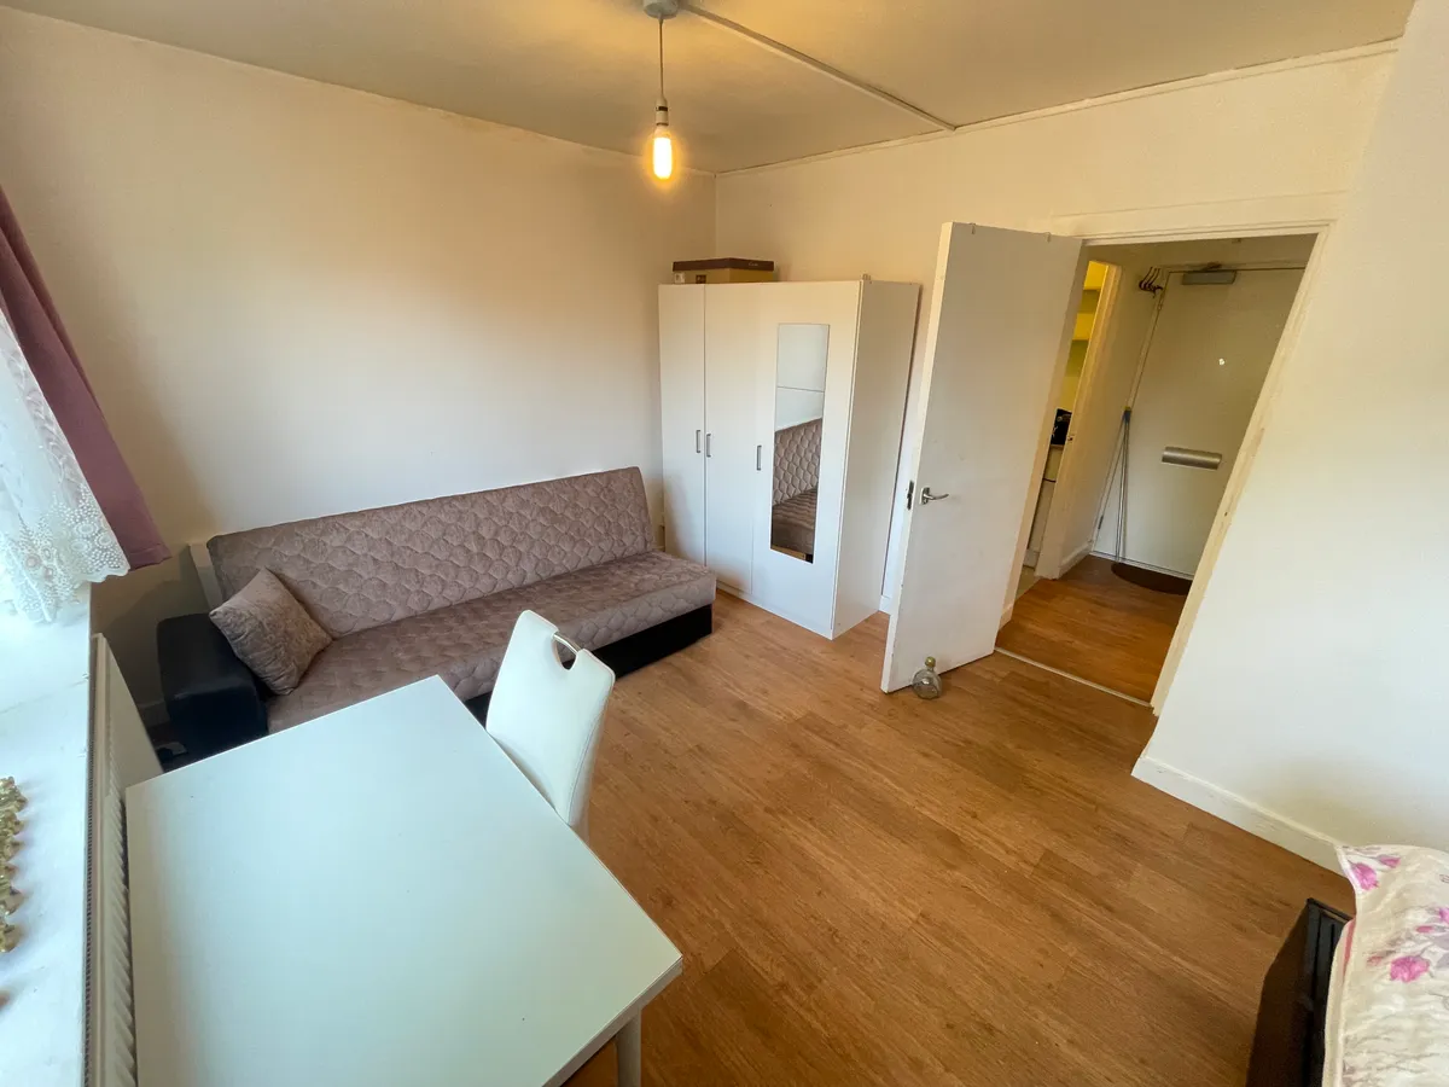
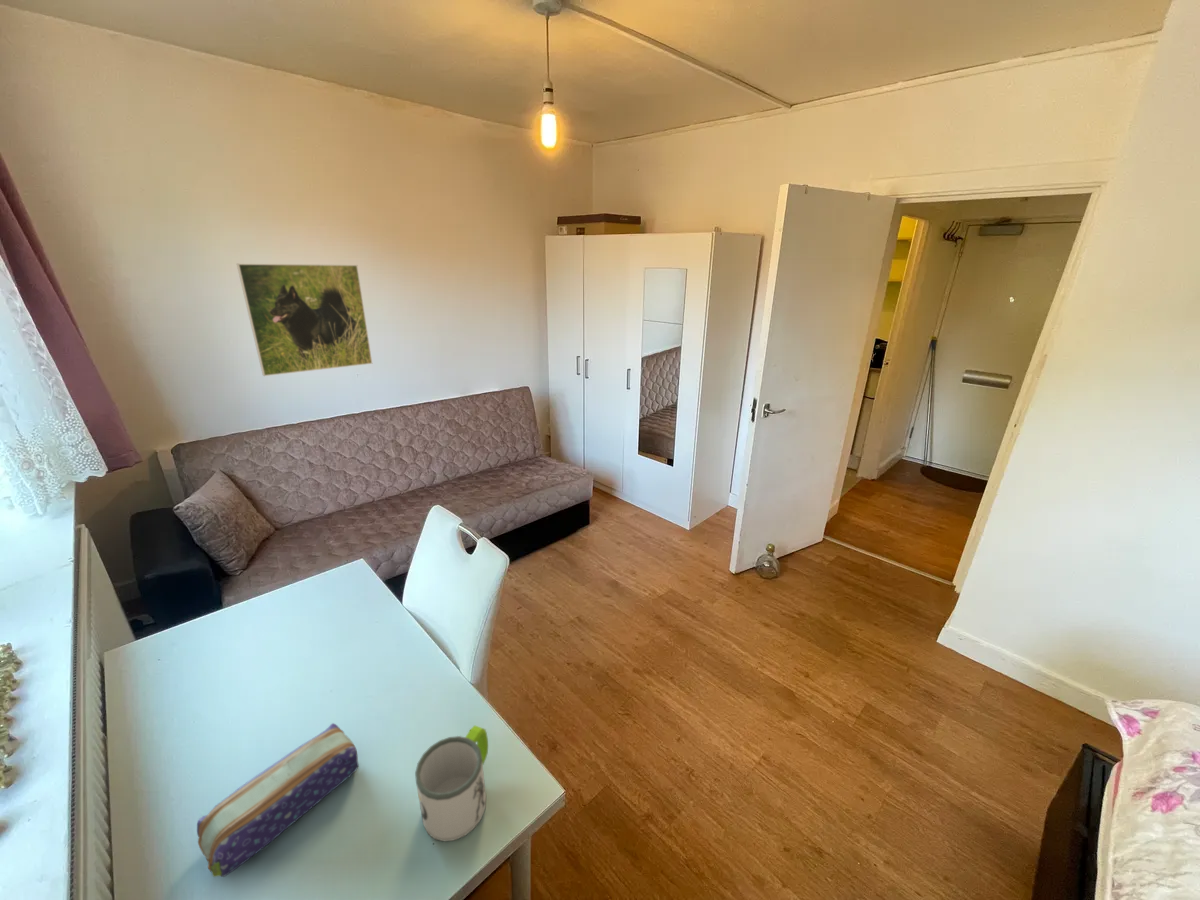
+ mug [414,724,489,842]
+ pencil case [196,722,360,878]
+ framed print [236,263,373,377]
